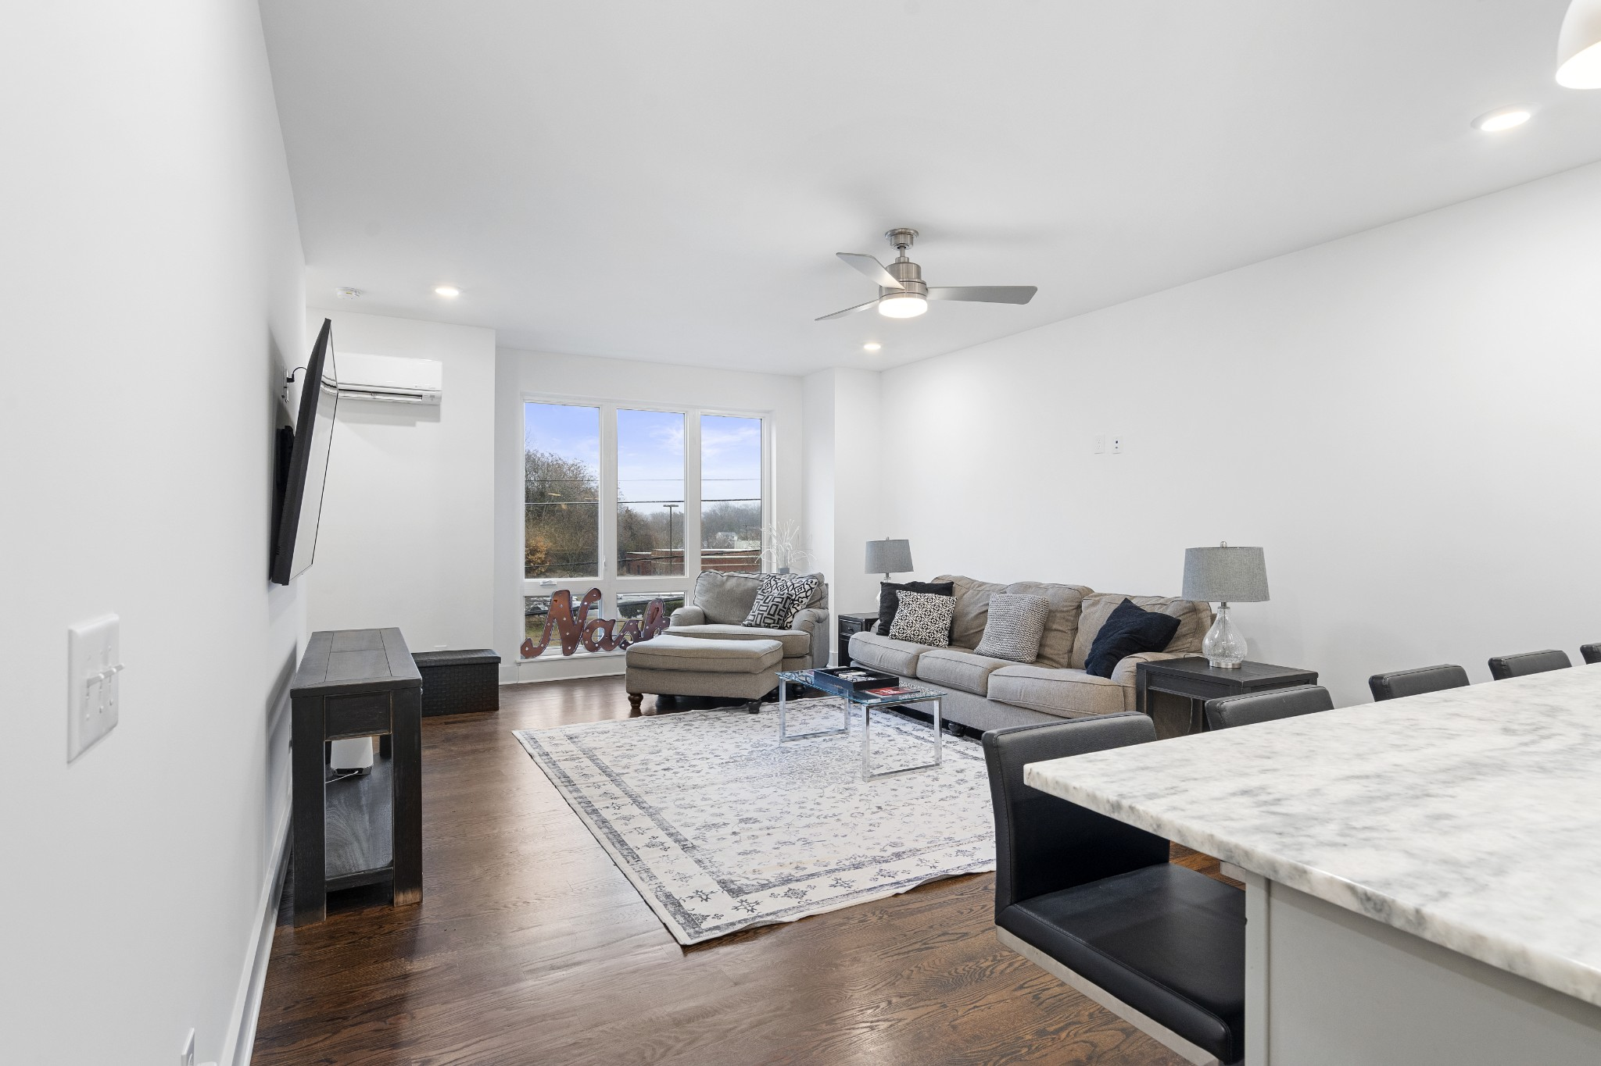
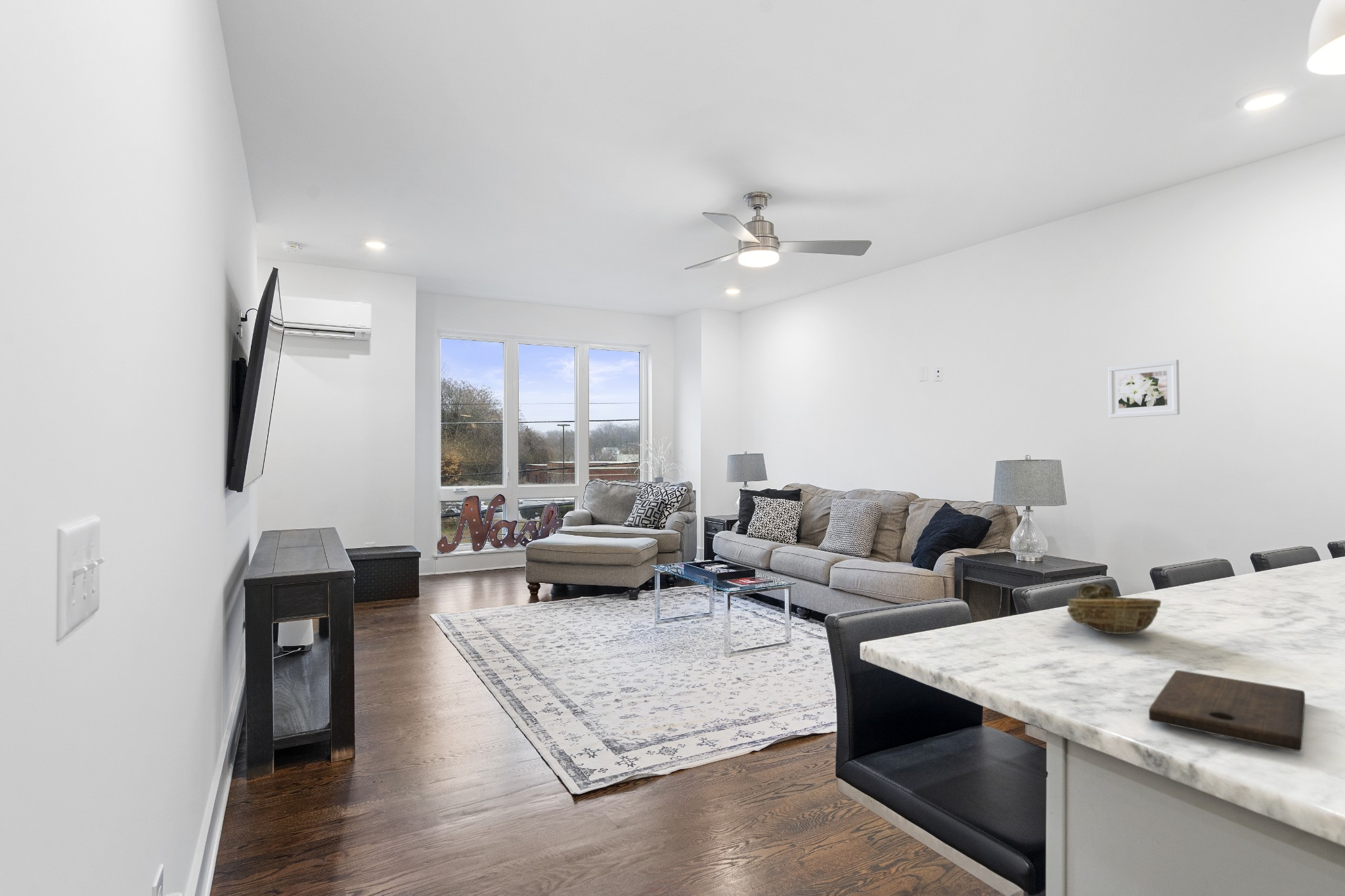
+ cutting board [1148,670,1306,752]
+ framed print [1107,359,1180,419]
+ decorative bowl [1066,582,1162,635]
